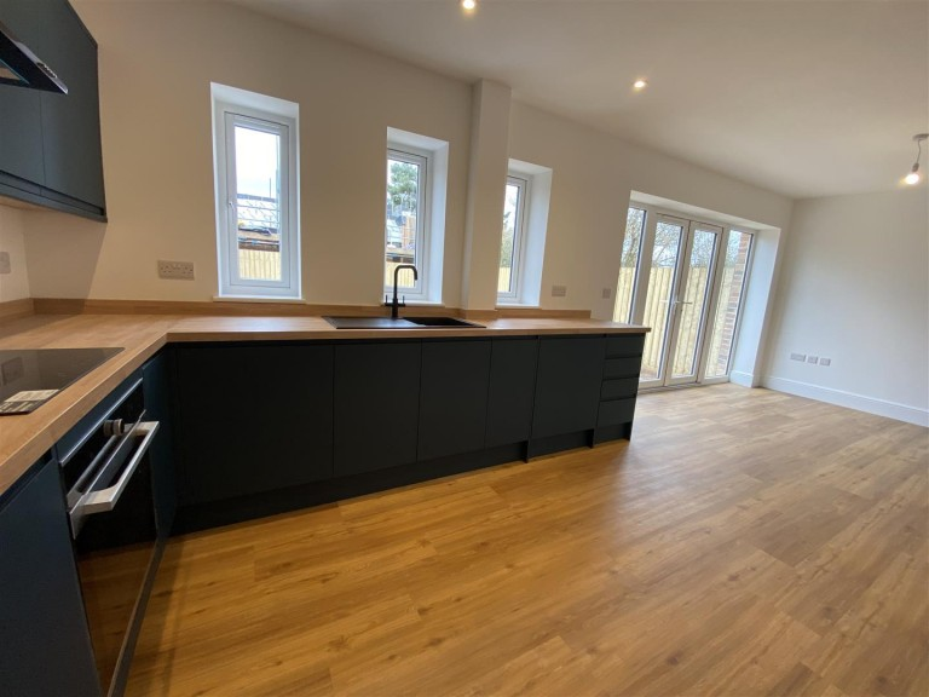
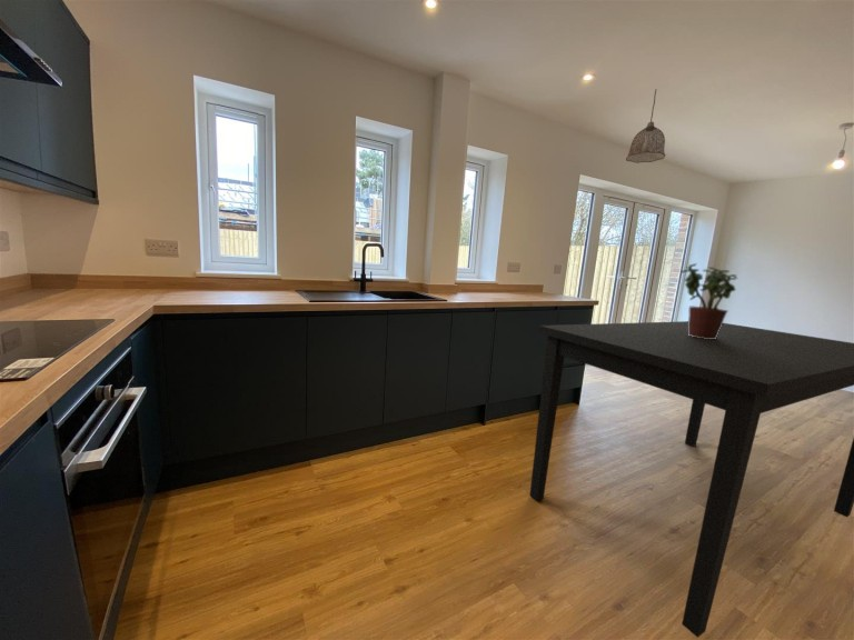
+ potted plant [679,262,738,339]
+ pendant lamp [625,89,666,164]
+ dining table [528,320,854,639]
